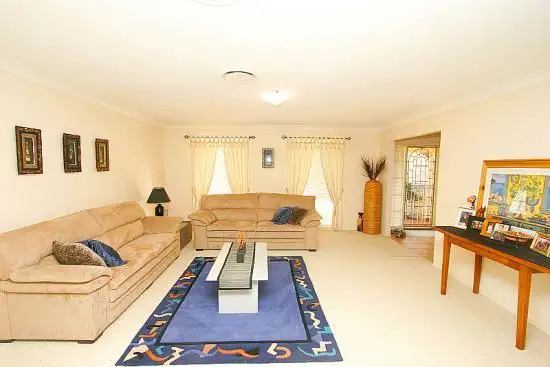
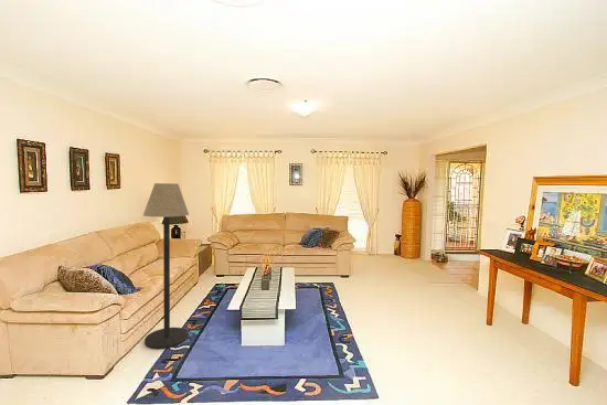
+ floor lamp [142,182,190,350]
